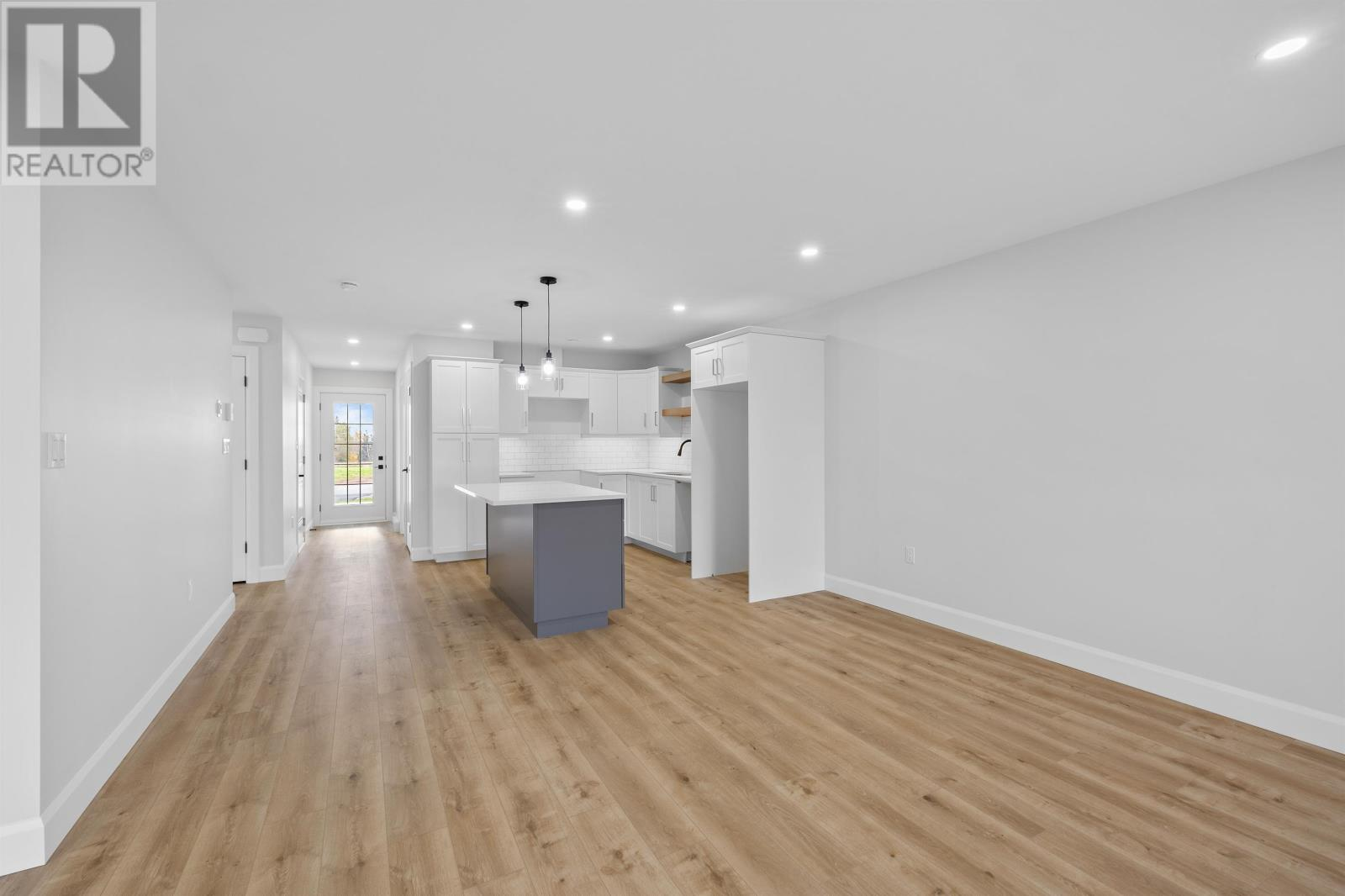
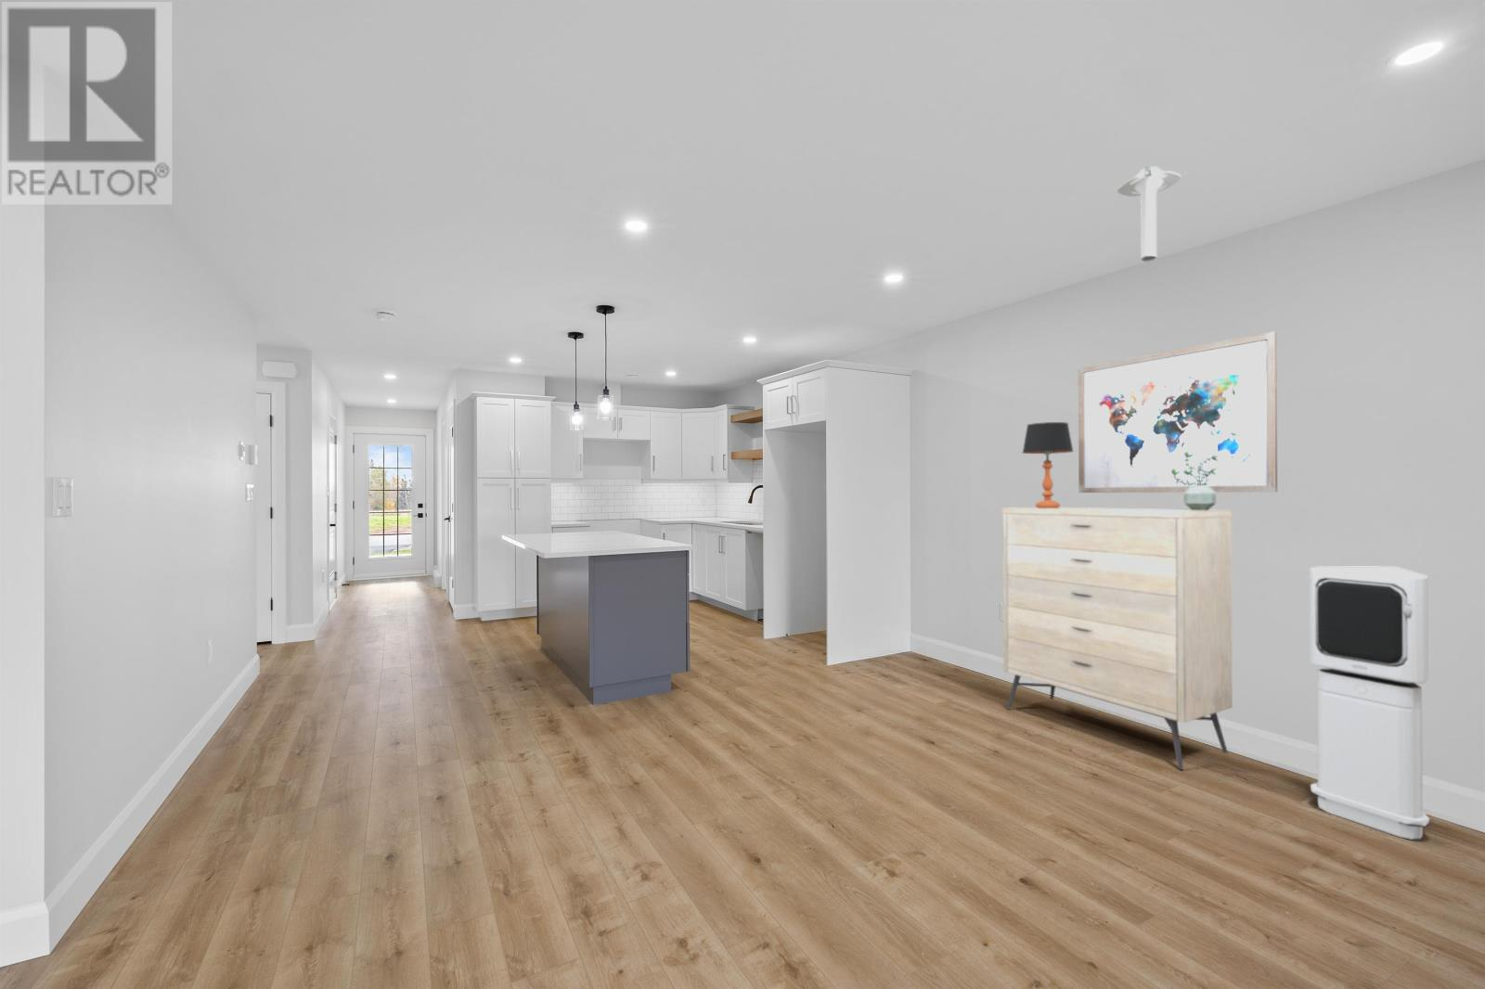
+ air purifier [1308,565,1430,841]
+ table lamp [1022,422,1074,509]
+ dresser [1001,507,1233,770]
+ wall art [1078,330,1279,493]
+ potted plant [1171,451,1218,510]
+ ceiling light [1116,166,1182,263]
